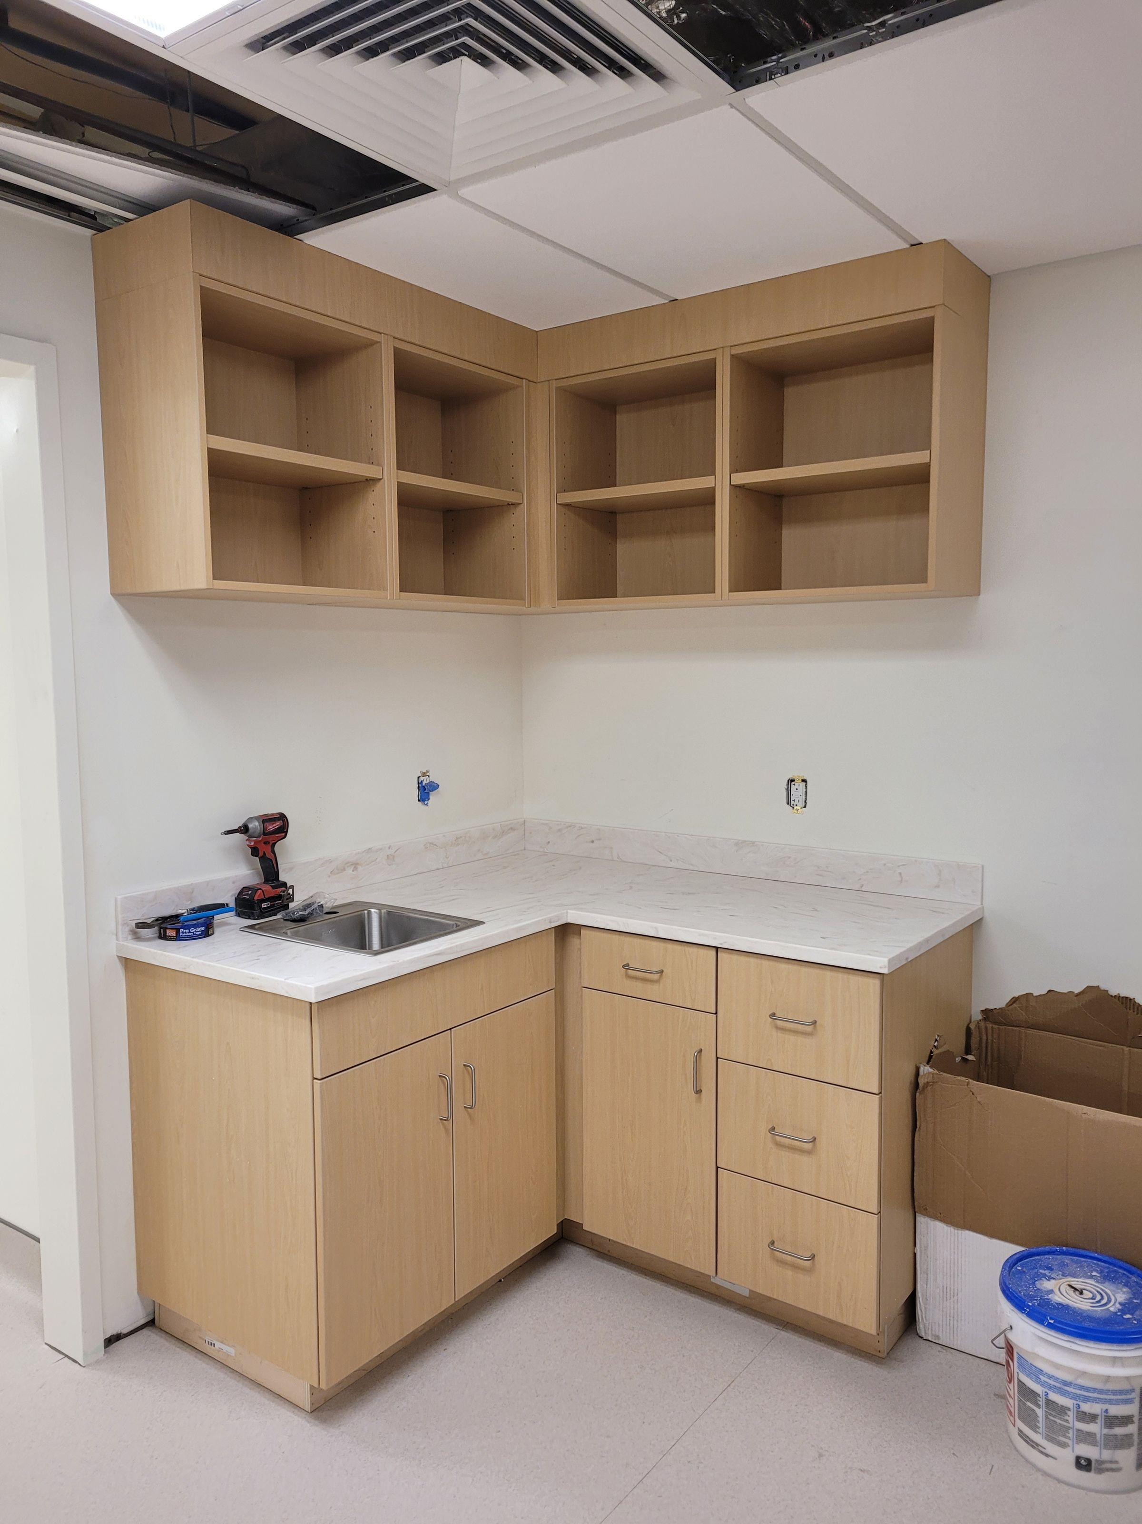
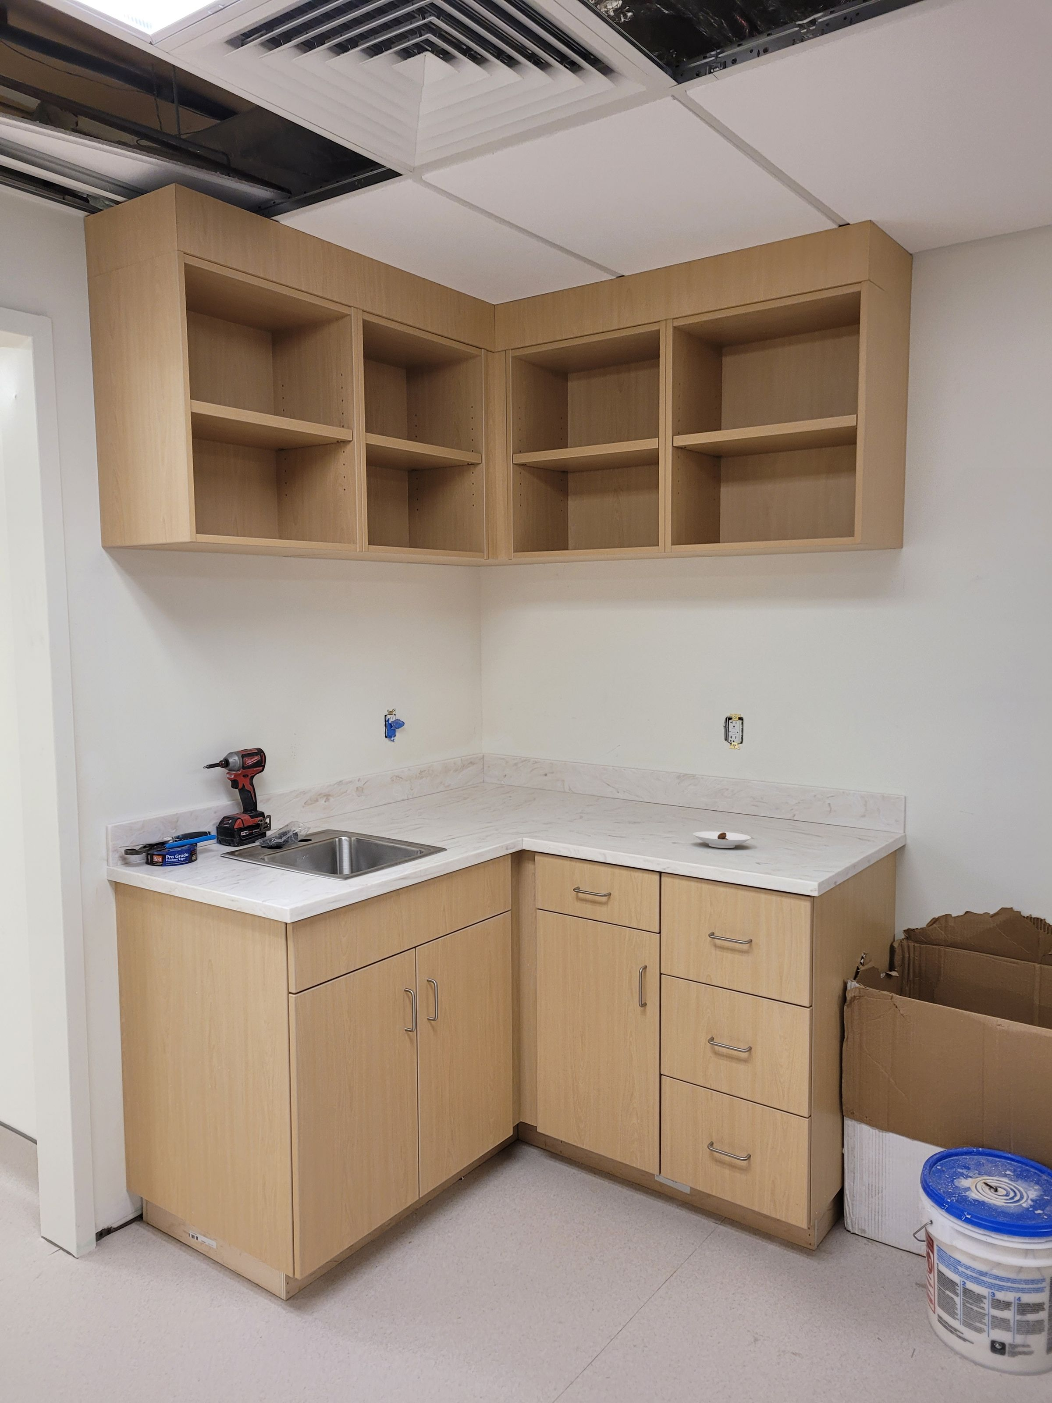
+ saucer [693,831,751,848]
